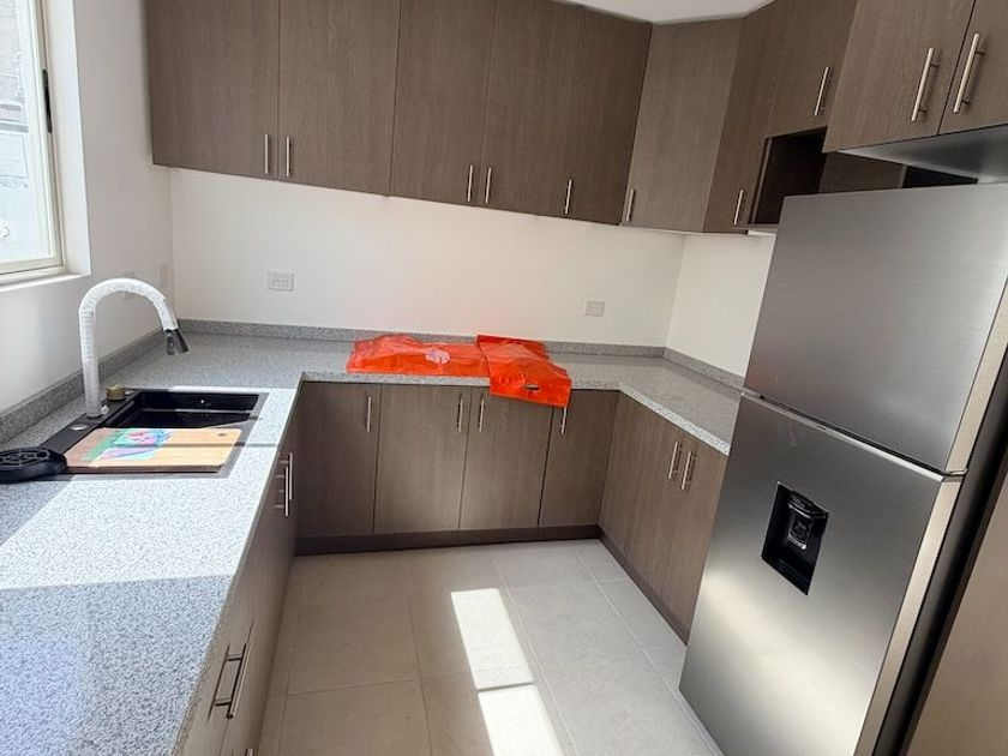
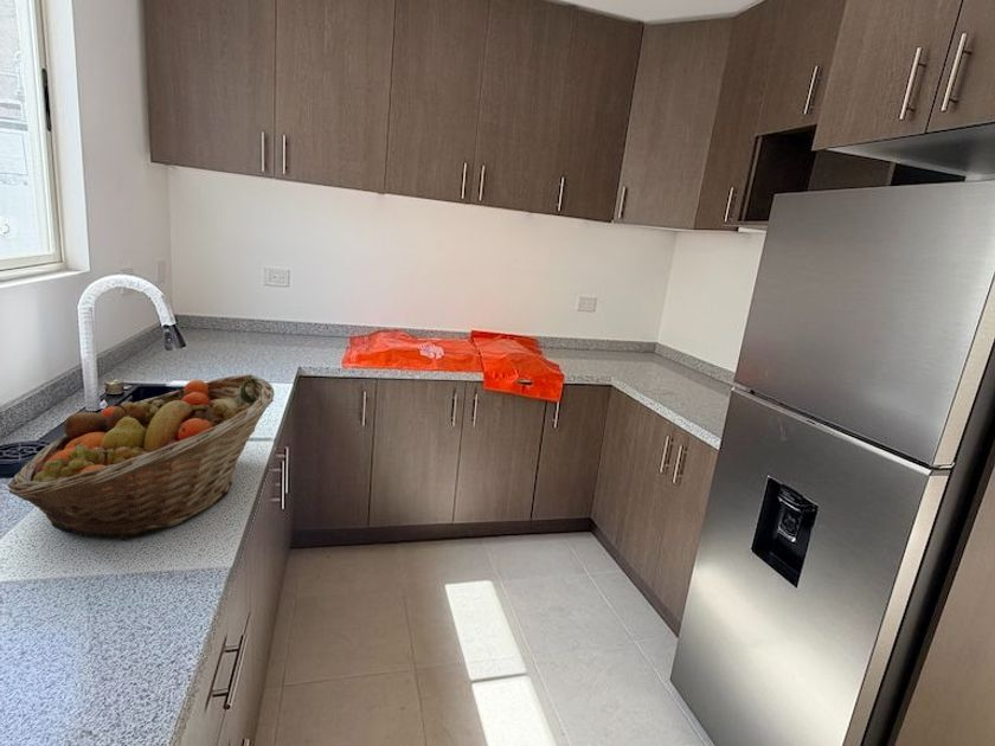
+ fruit basket [7,373,275,541]
